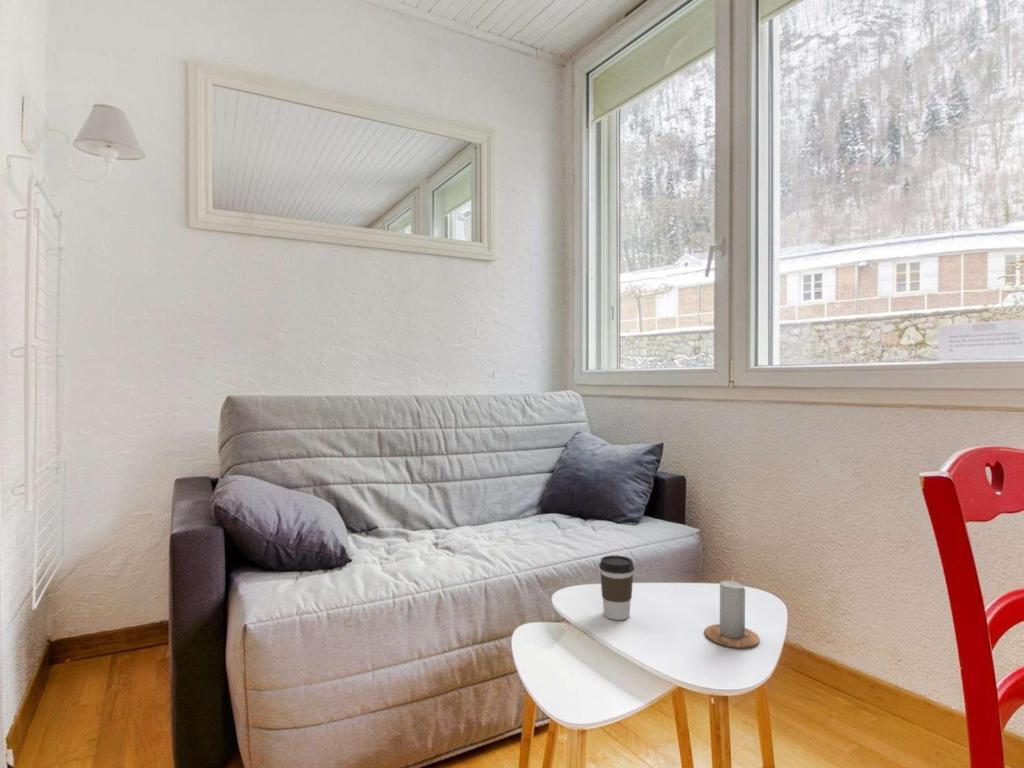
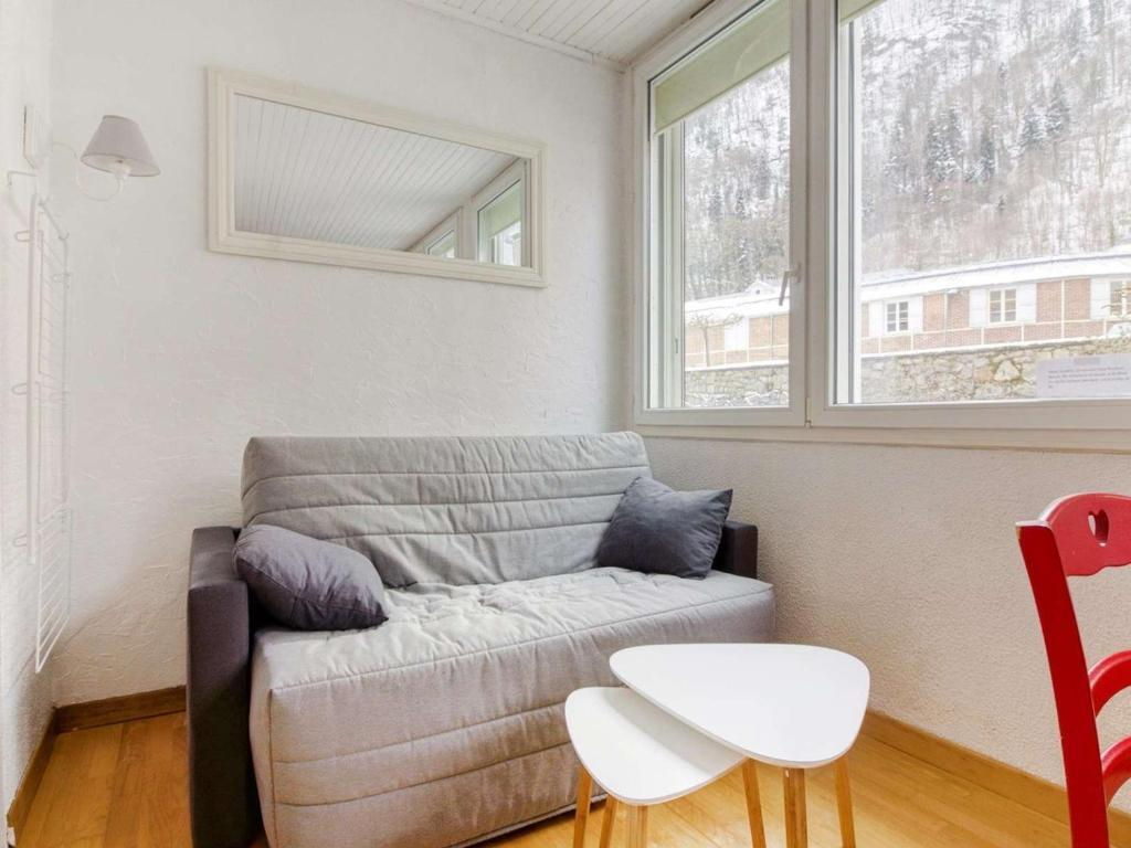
- candle [703,566,761,649]
- coffee cup [598,554,635,621]
